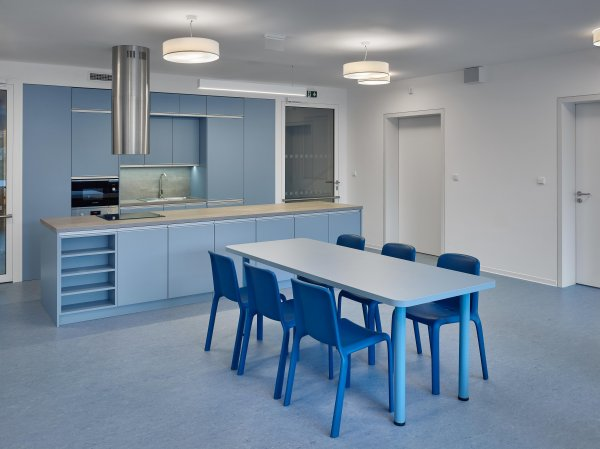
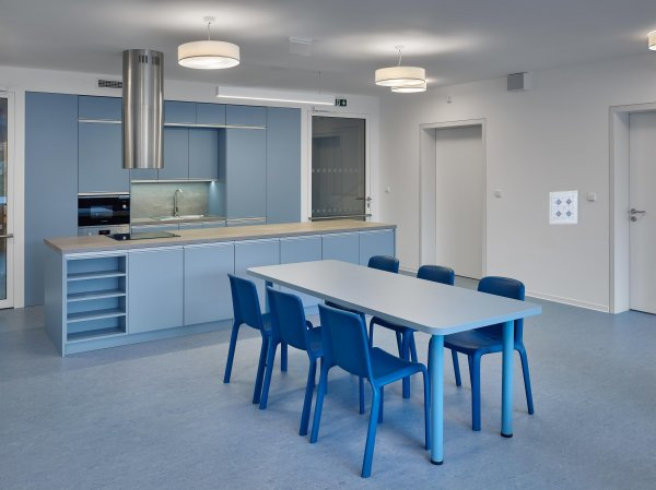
+ wall art [549,190,581,225]
